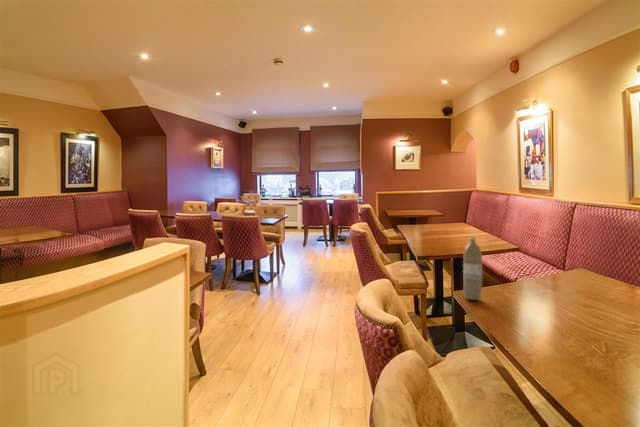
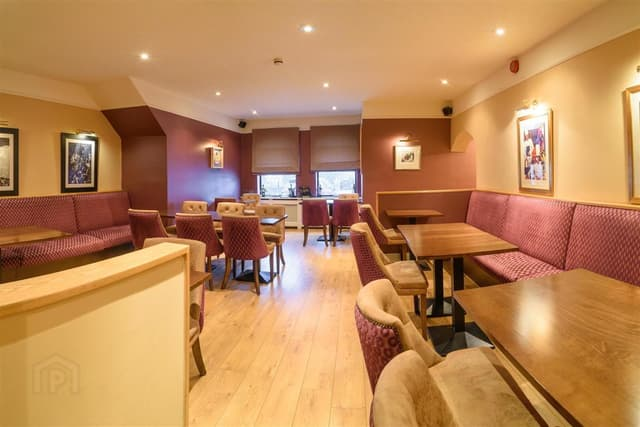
- water bottle [462,236,483,301]
